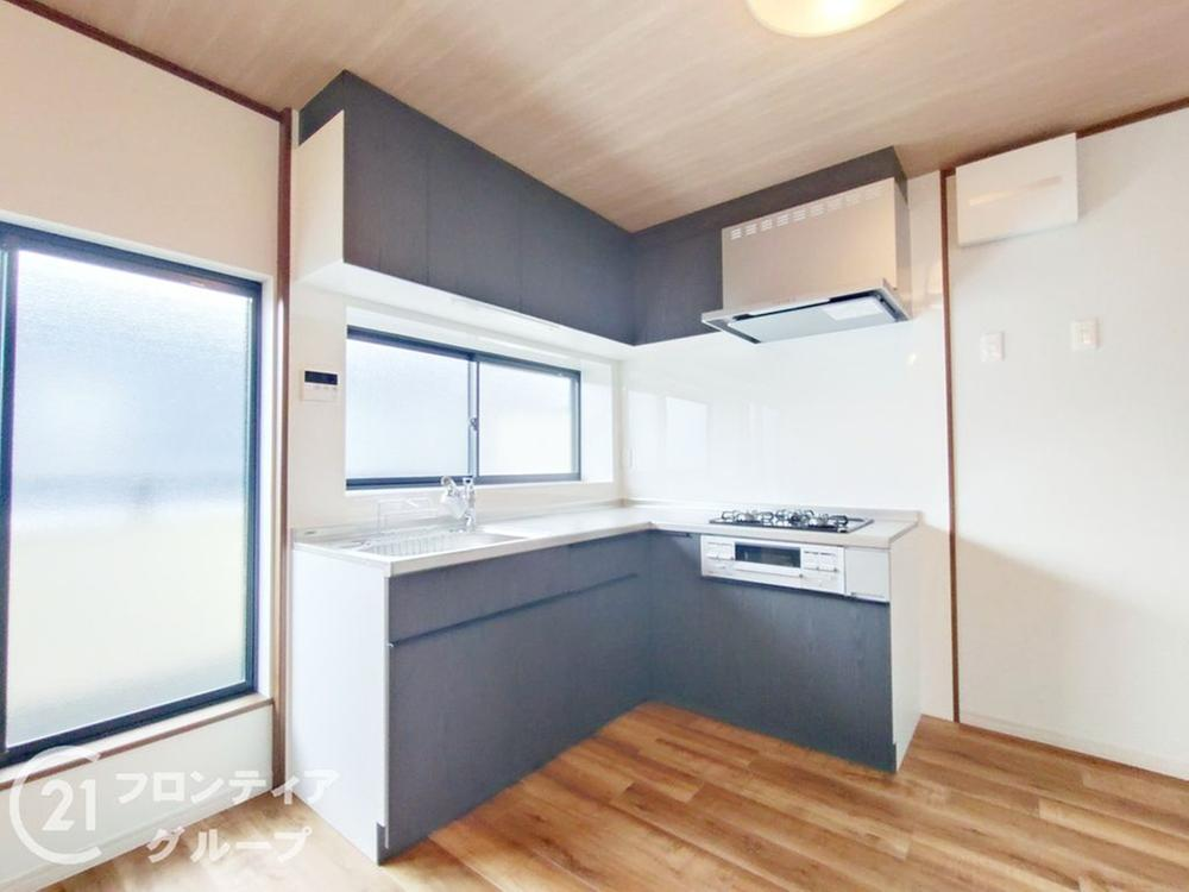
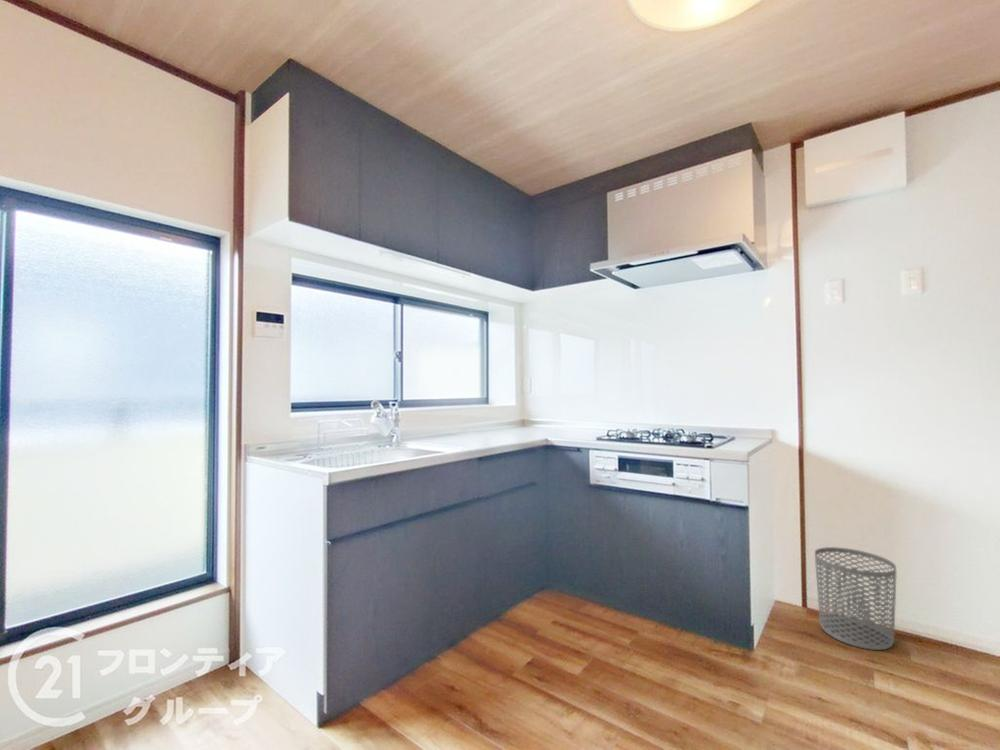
+ waste bin [814,546,897,651]
